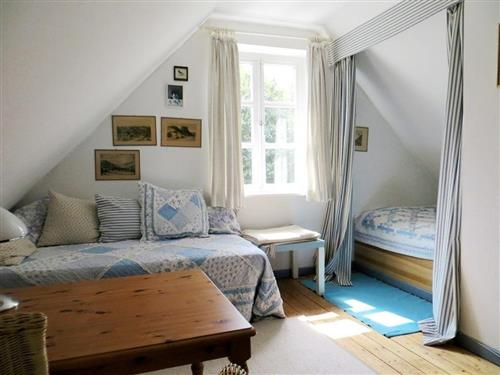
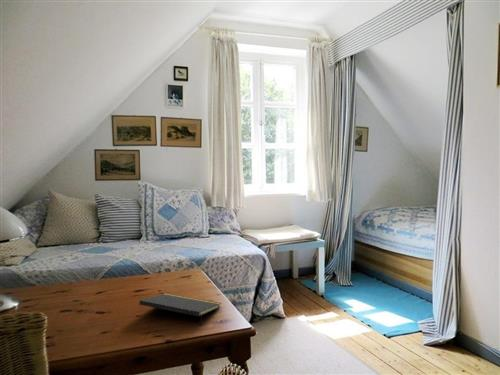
+ notepad [138,292,222,326]
